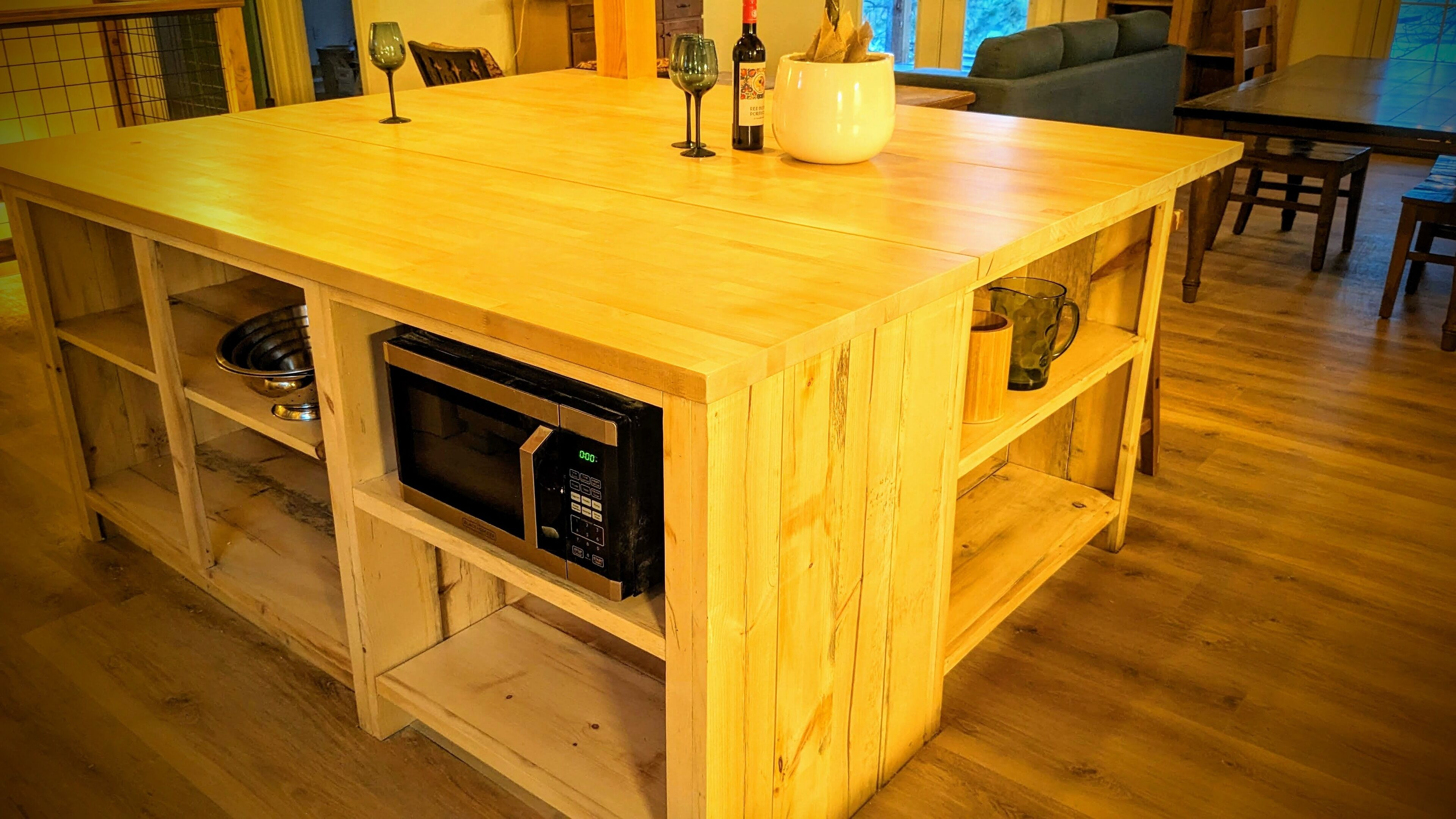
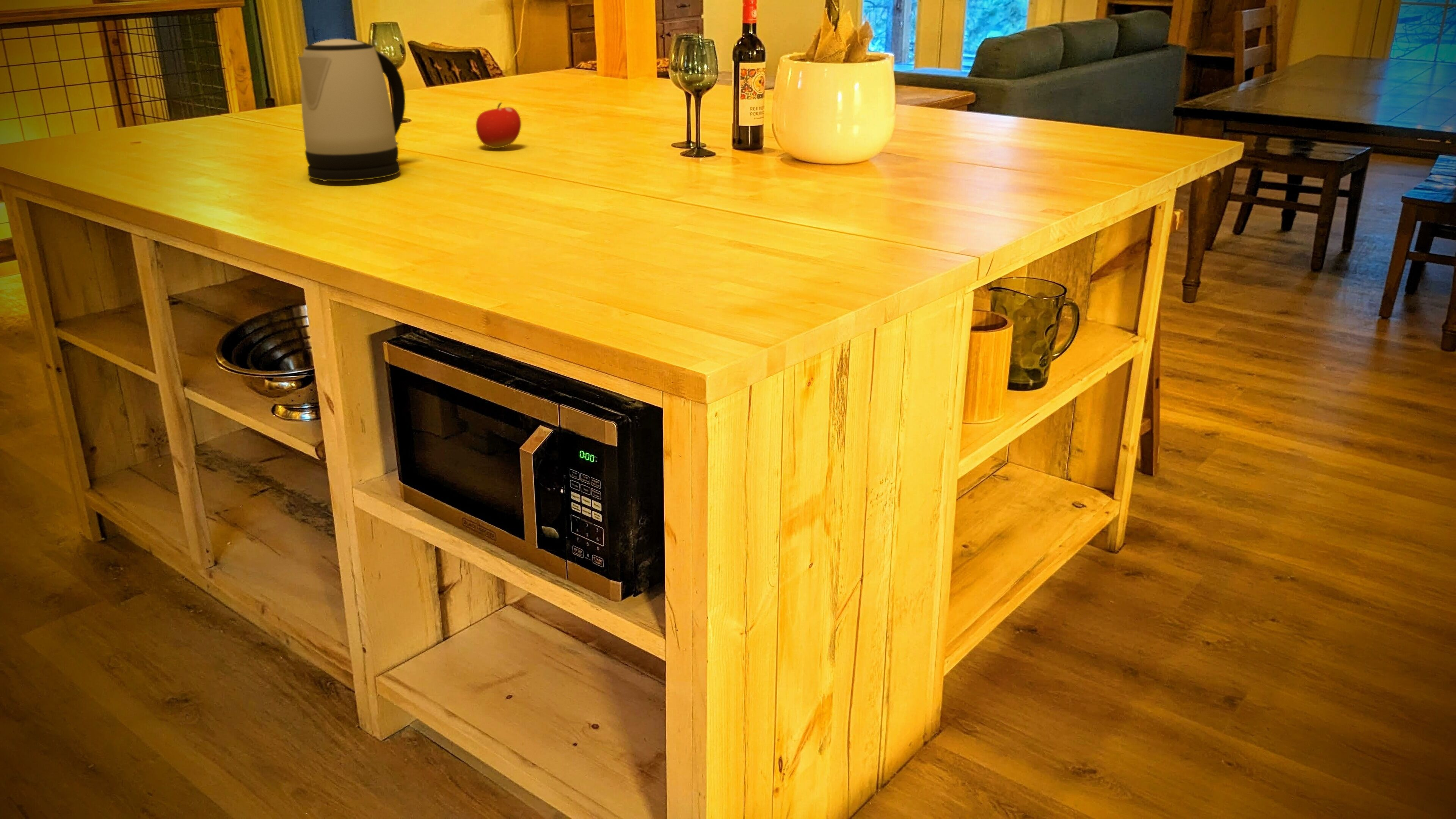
+ fruit [475,102,521,149]
+ kettle [297,38,406,182]
